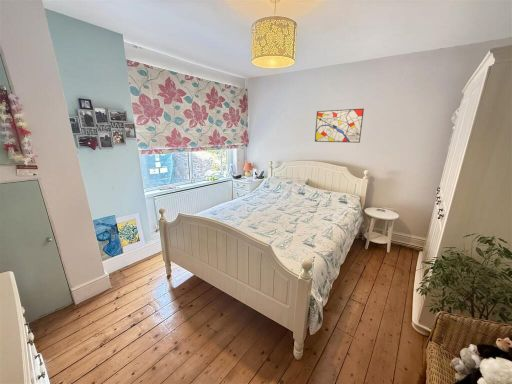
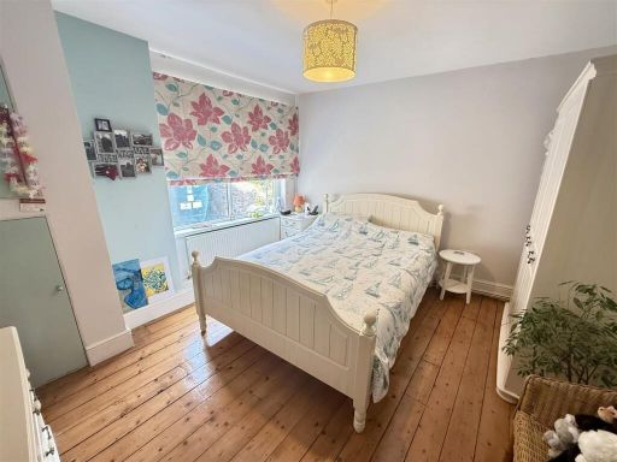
- wall art [314,108,365,144]
